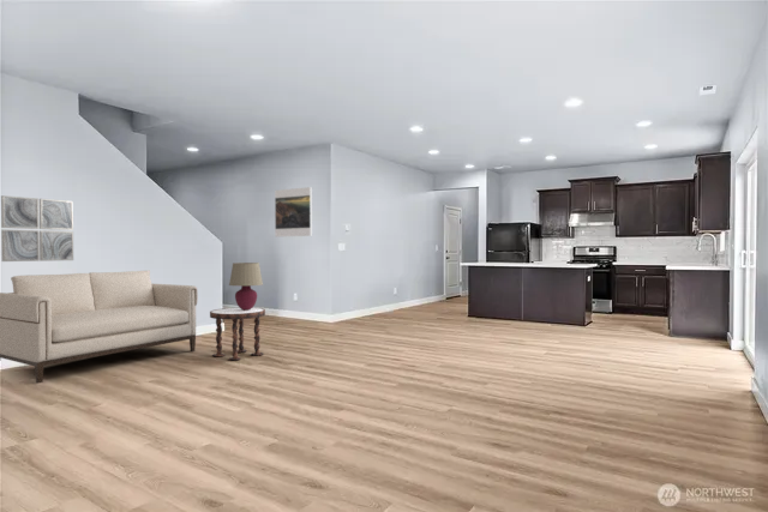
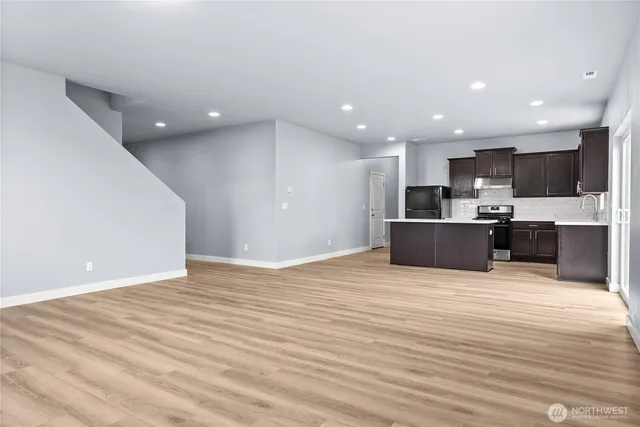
- side table [209,307,266,362]
- table lamp [228,261,264,311]
- sofa [0,269,199,384]
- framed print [274,186,313,237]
- wall art [0,194,74,263]
